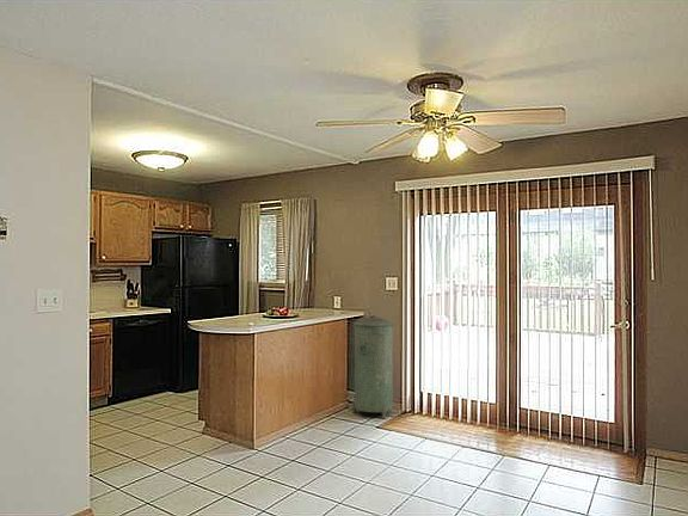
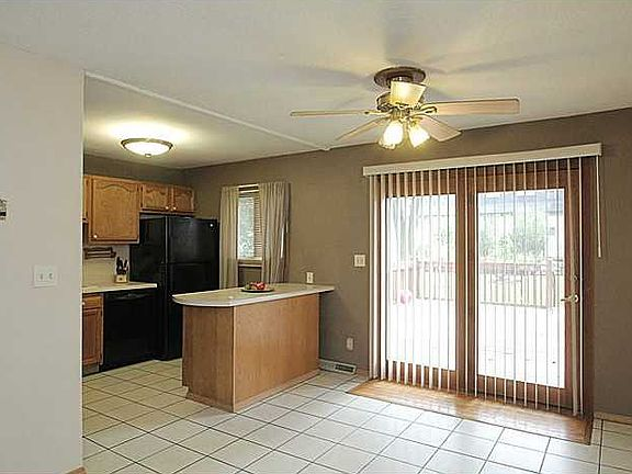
- trash can [351,314,395,419]
